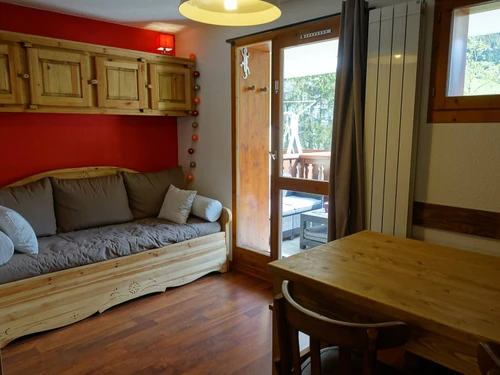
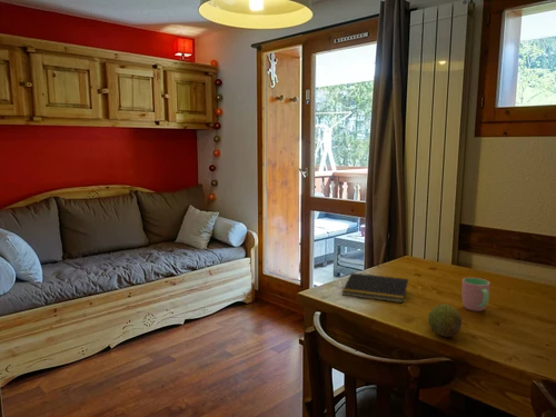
+ cup [461,277,490,312]
+ notepad [341,271,409,304]
+ fruit [427,304,464,338]
